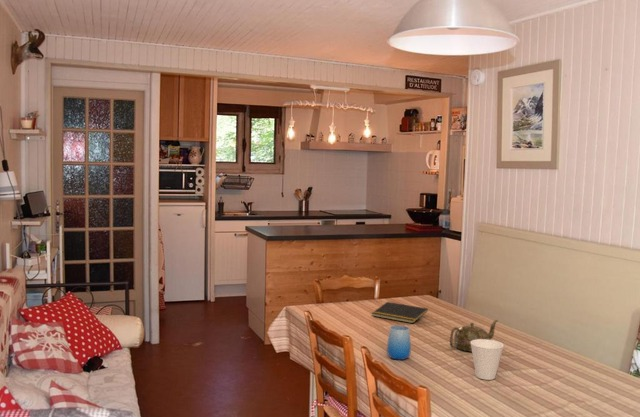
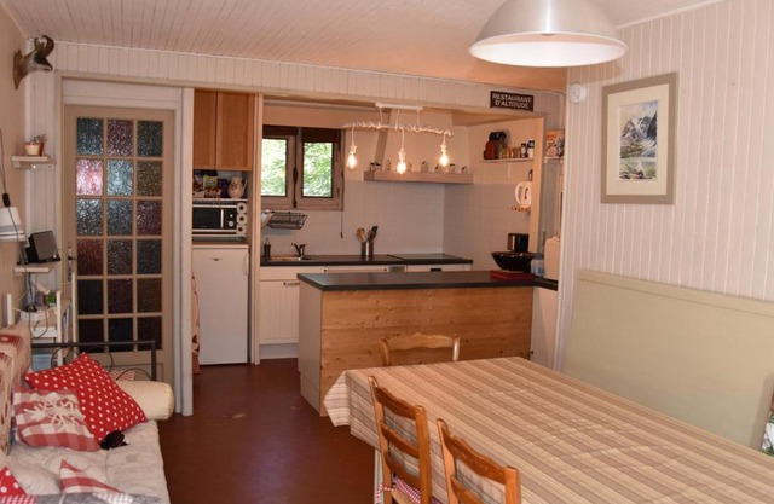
- notepad [371,301,429,324]
- teapot [449,319,499,353]
- cup [471,339,505,381]
- cup [386,324,412,361]
